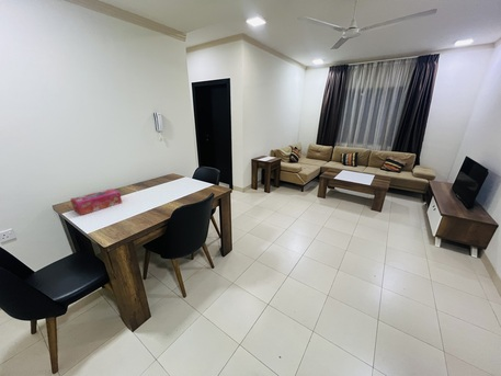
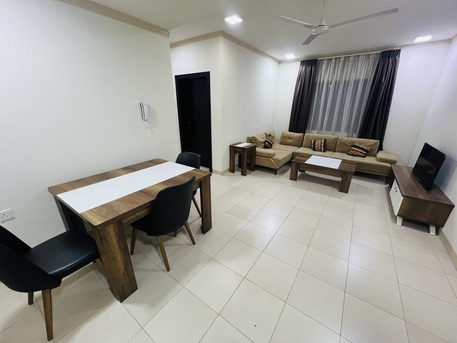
- tissue box [69,187,123,216]
